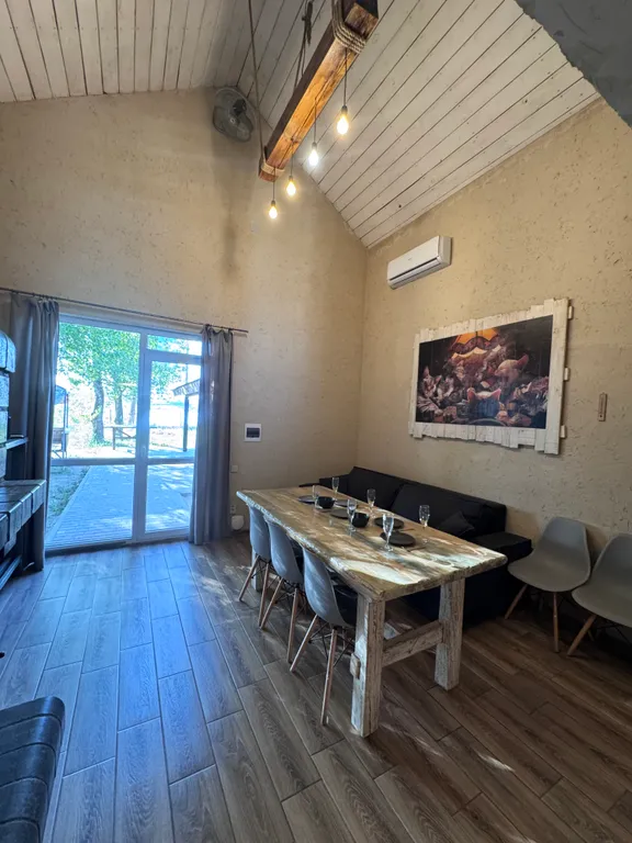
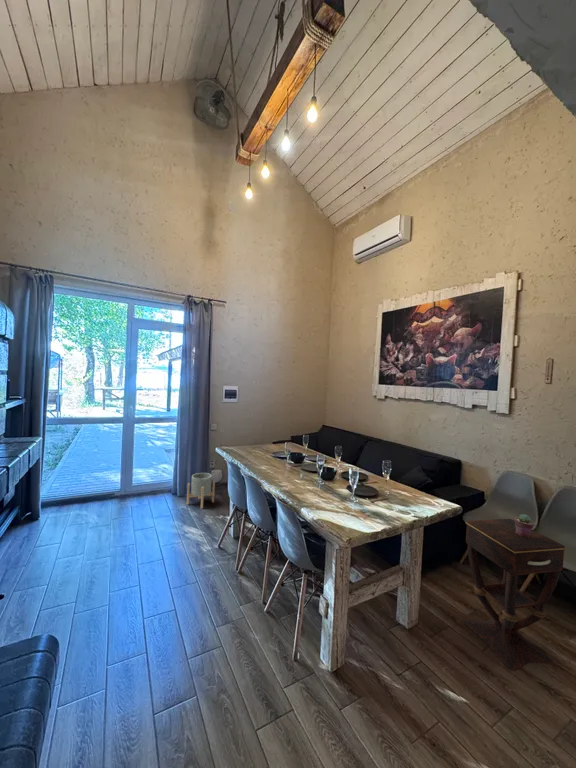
+ planter [186,472,216,510]
+ potted succulent [513,513,535,537]
+ side table [463,518,567,672]
